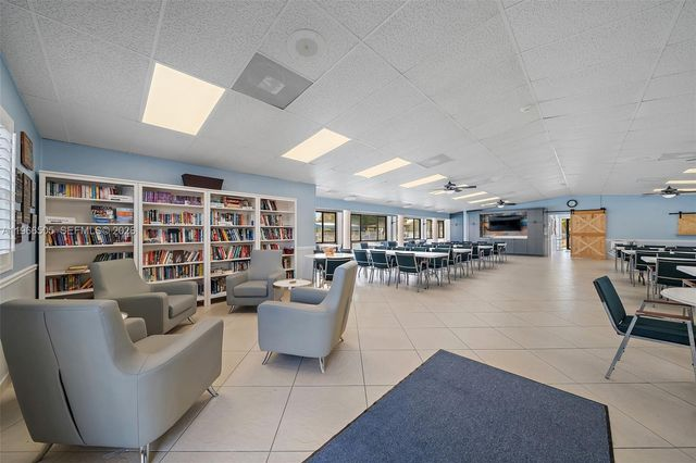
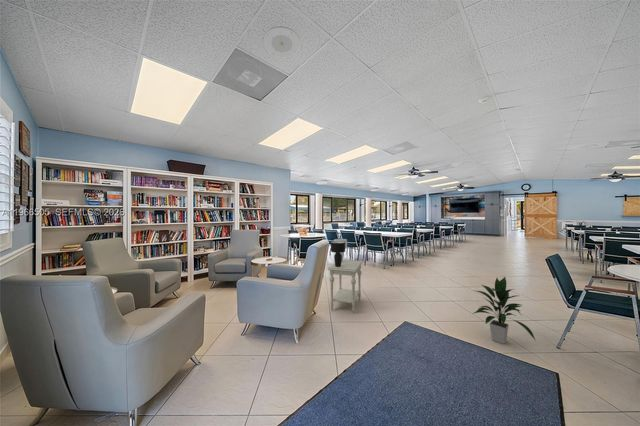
+ side table [327,259,363,314]
+ table lamp [330,238,348,267]
+ indoor plant [471,276,536,345]
